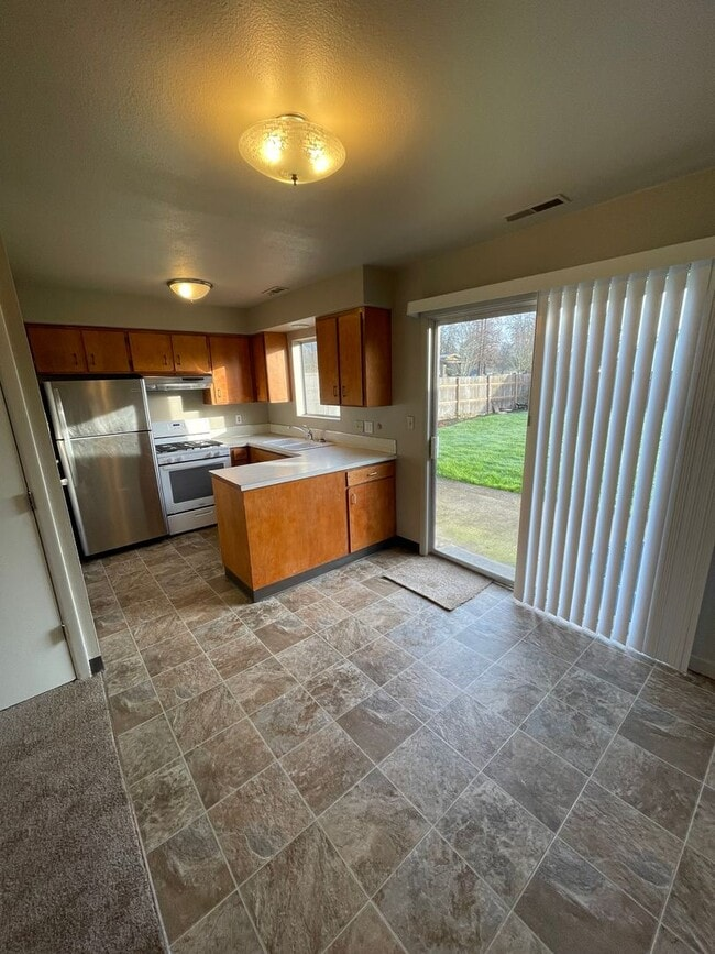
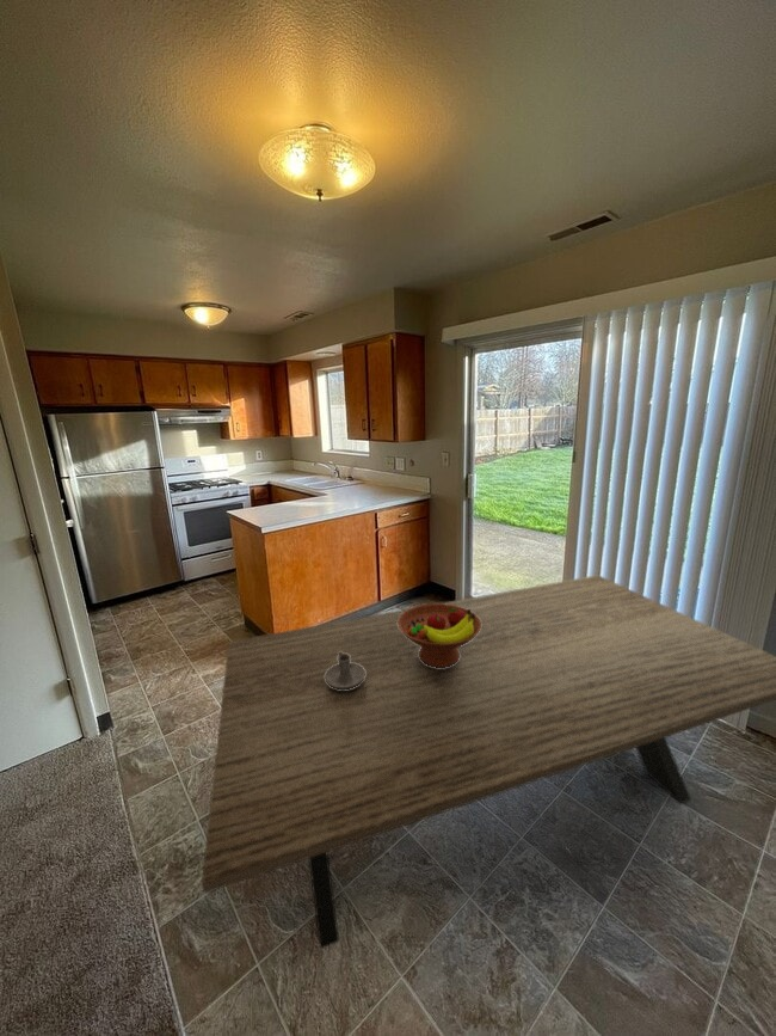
+ fruit bowl [398,602,481,668]
+ dining table [201,574,776,950]
+ candle holder [325,651,365,689]
